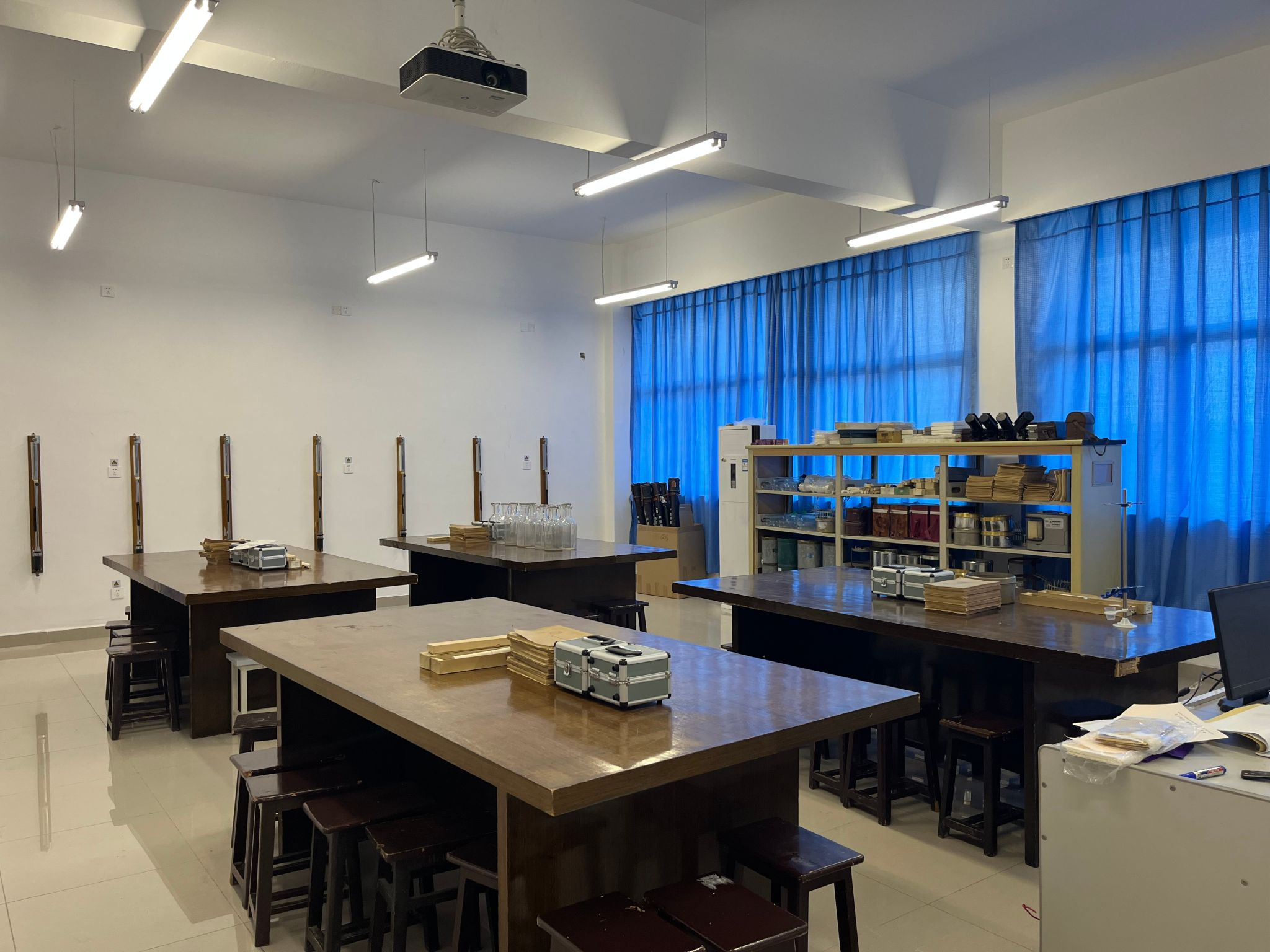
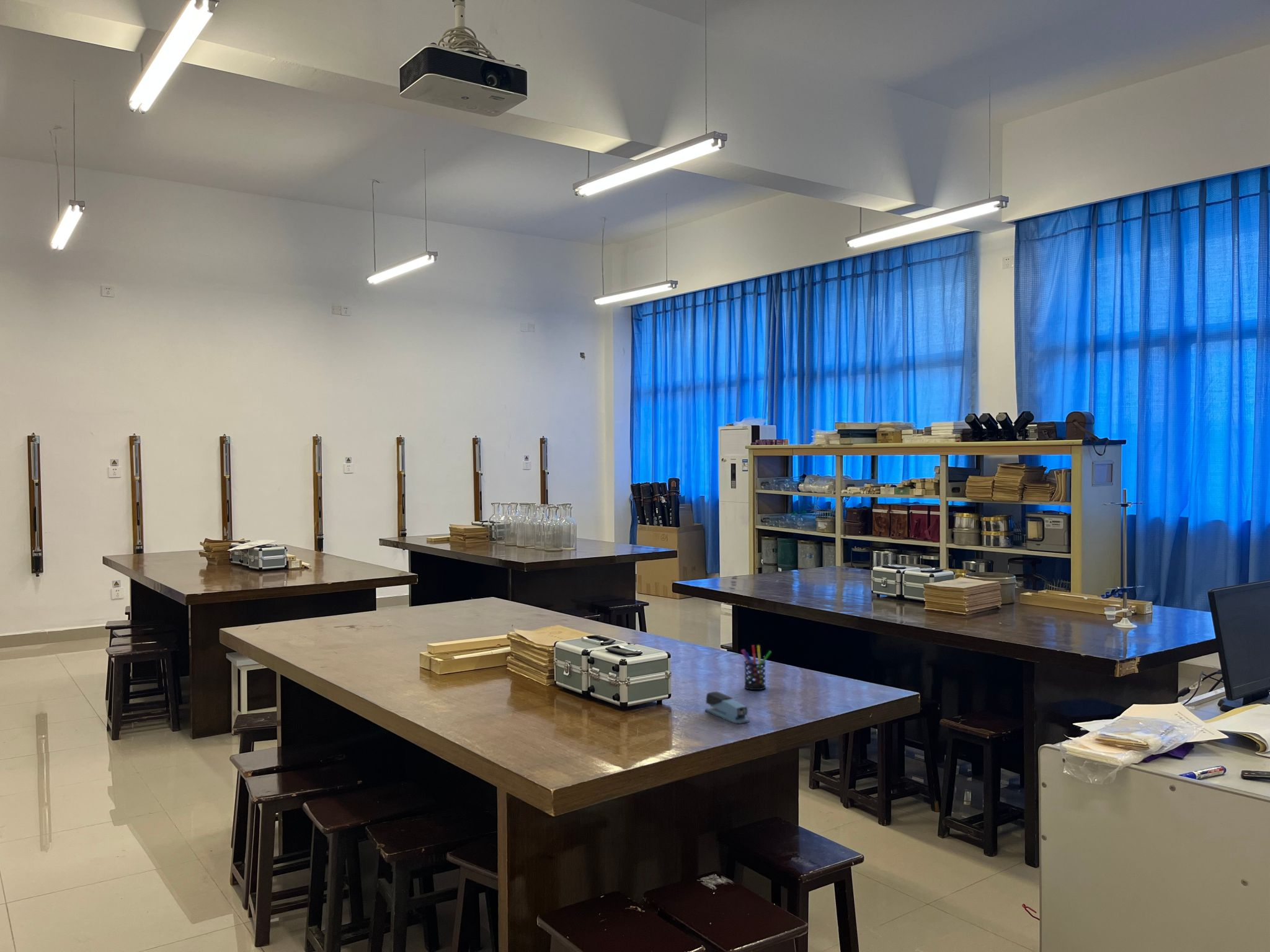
+ stapler [704,691,750,725]
+ pen holder [740,645,772,690]
